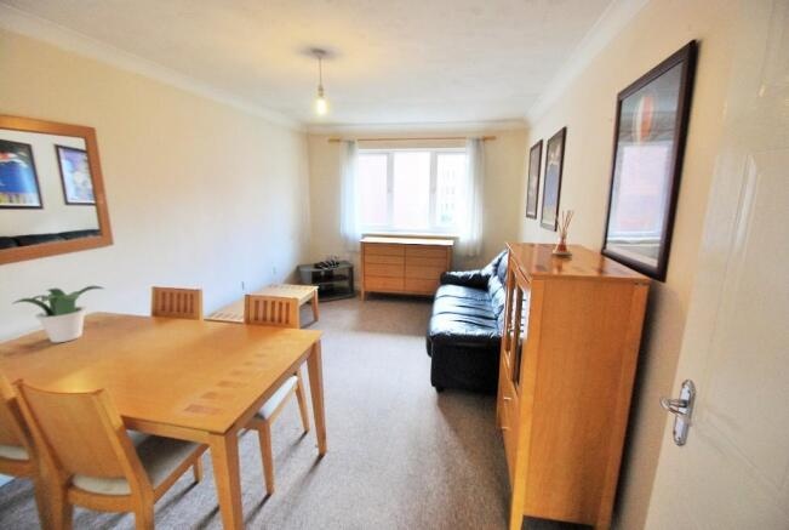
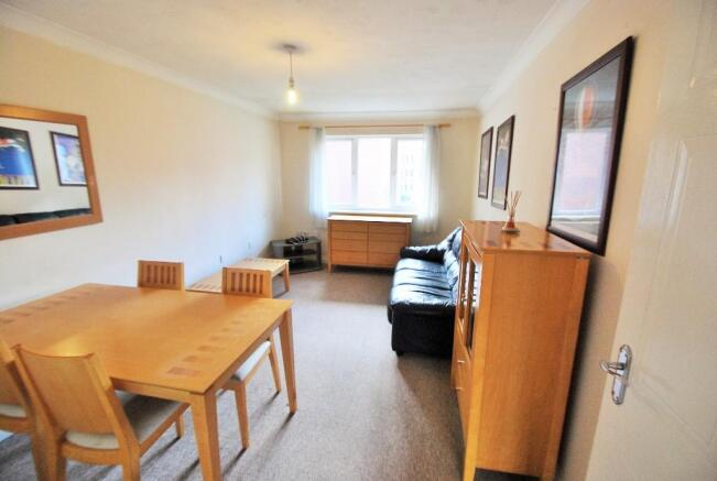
- potted plant [12,285,105,343]
